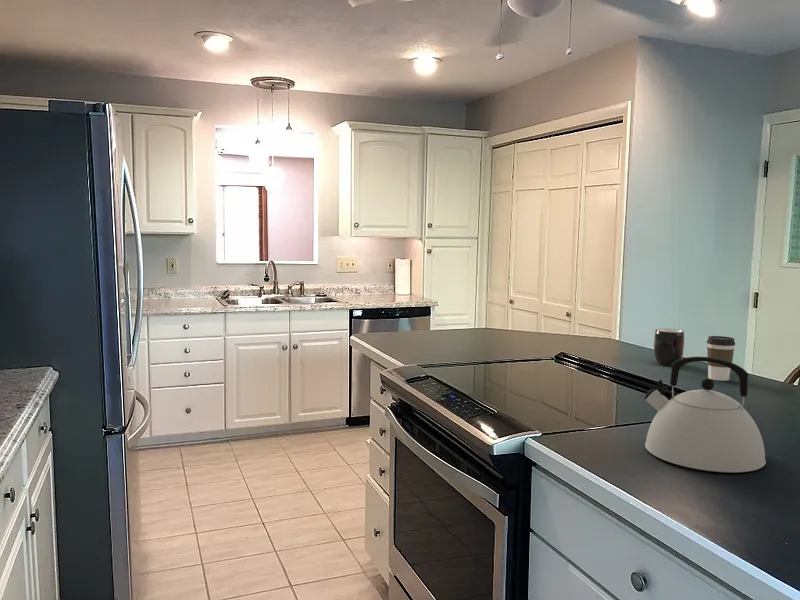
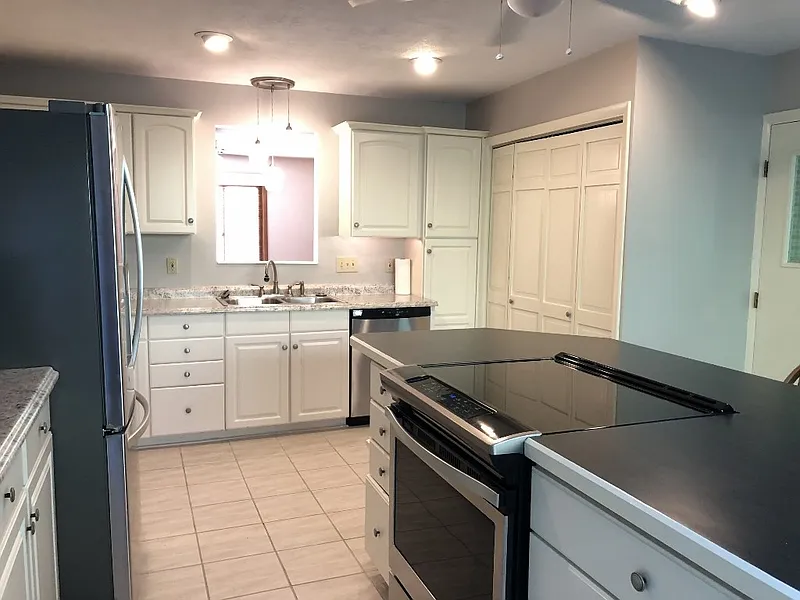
- mug [653,328,685,367]
- kettle [644,356,767,473]
- coffee cup [706,335,736,382]
